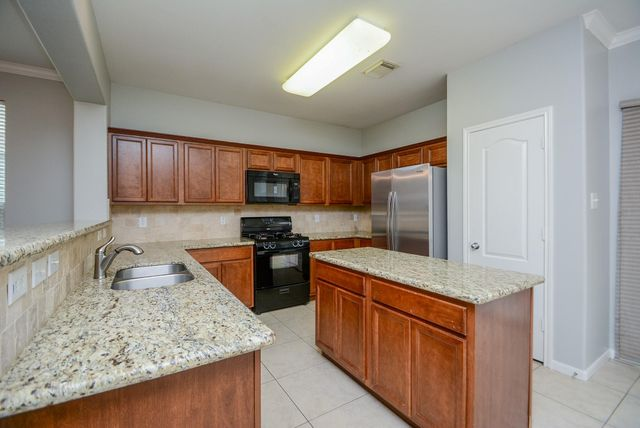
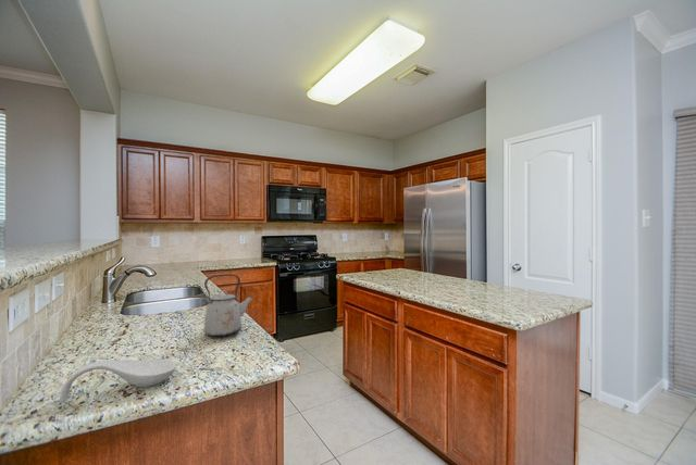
+ kettle [203,273,253,338]
+ spoon rest [59,359,178,403]
